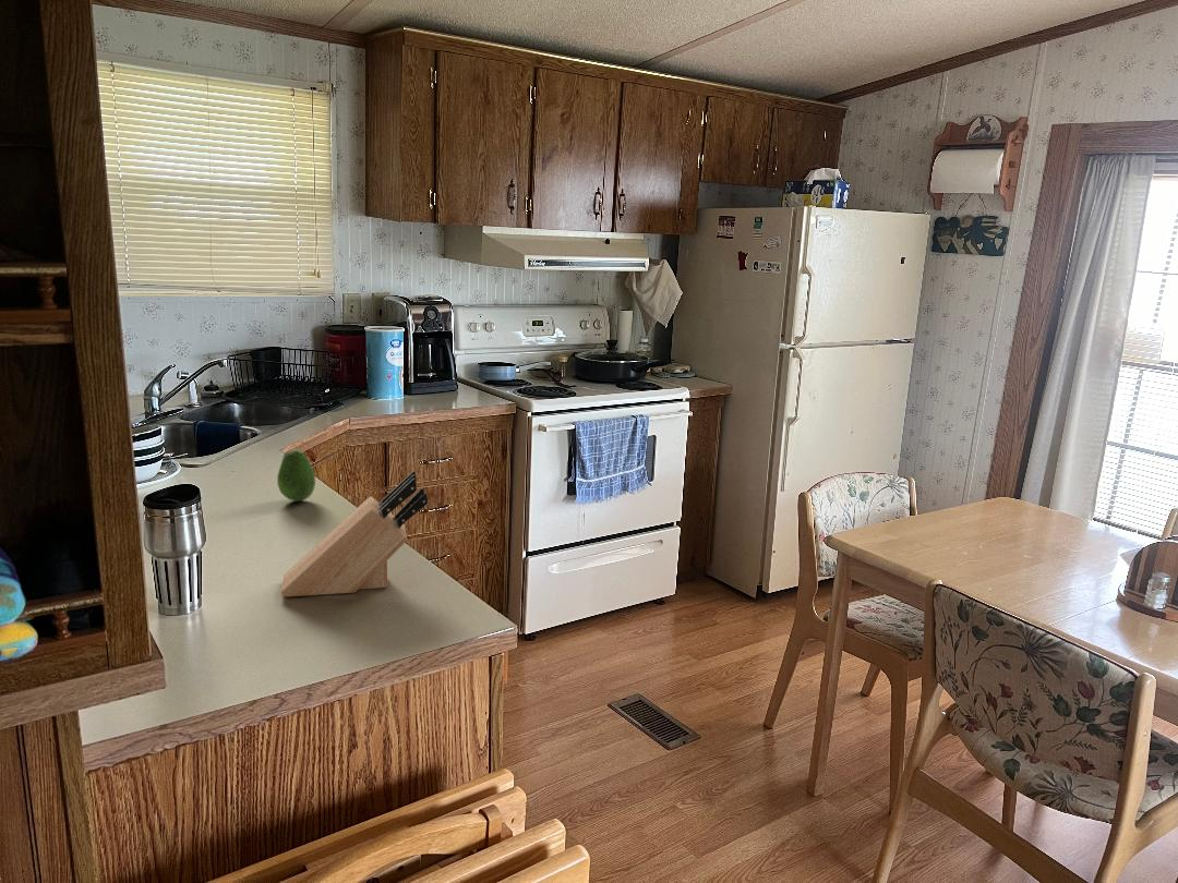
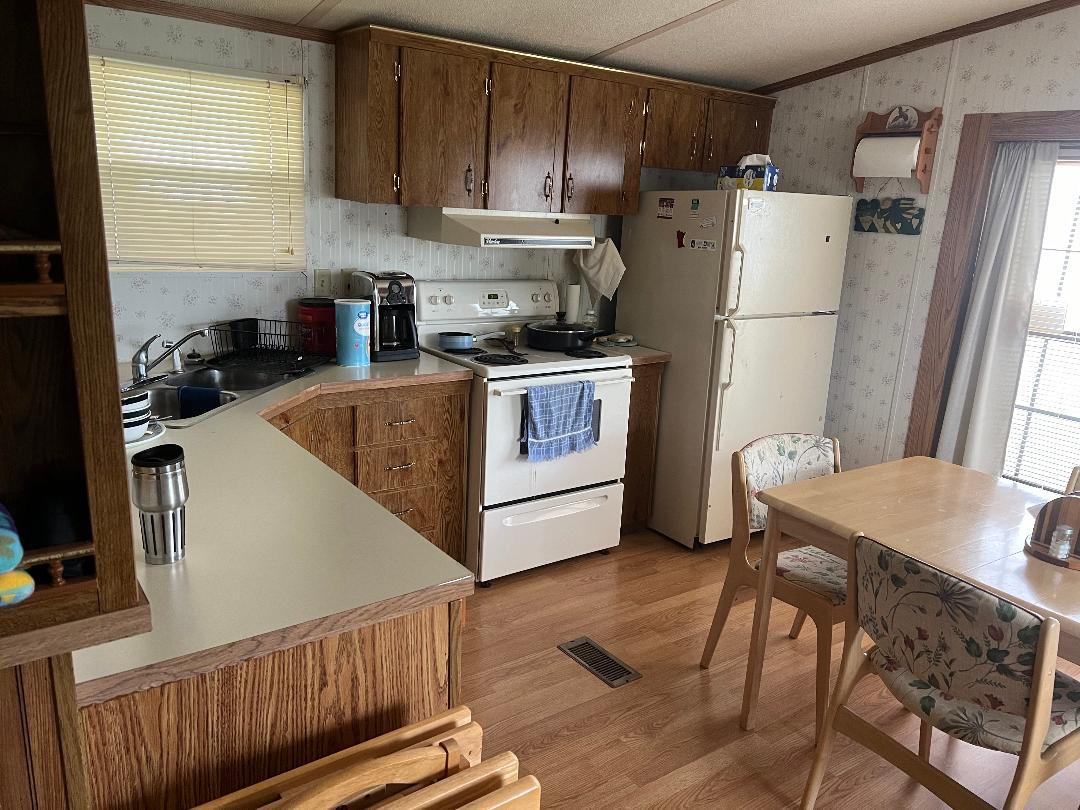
- knife block [279,470,429,597]
- fruit [276,448,316,501]
